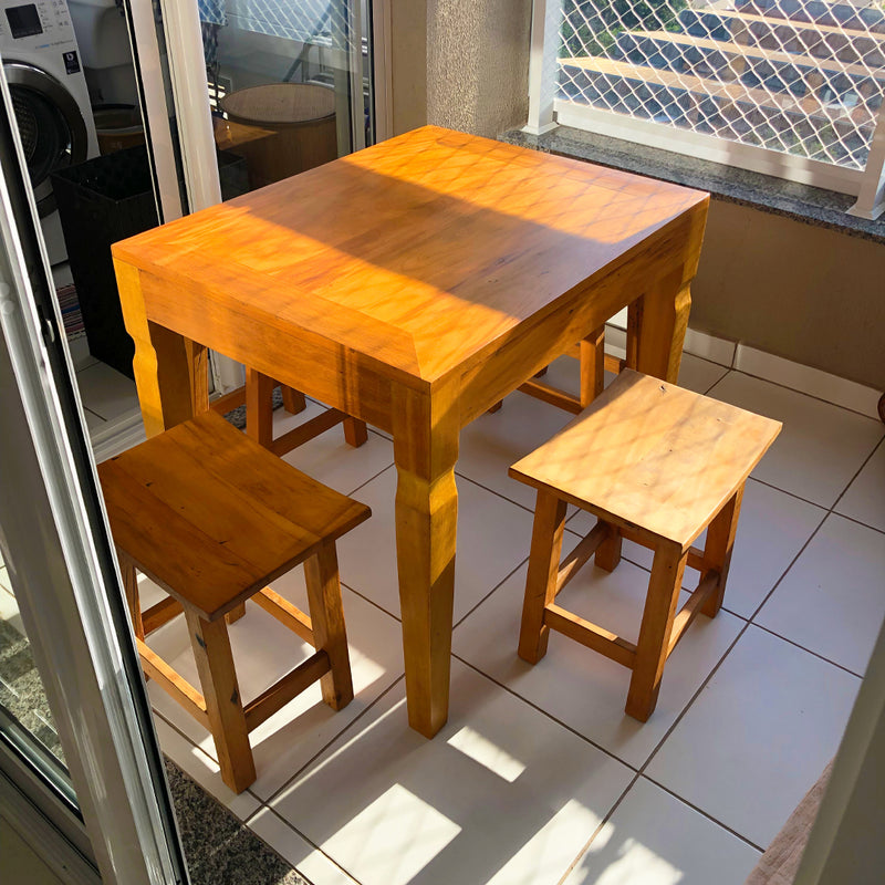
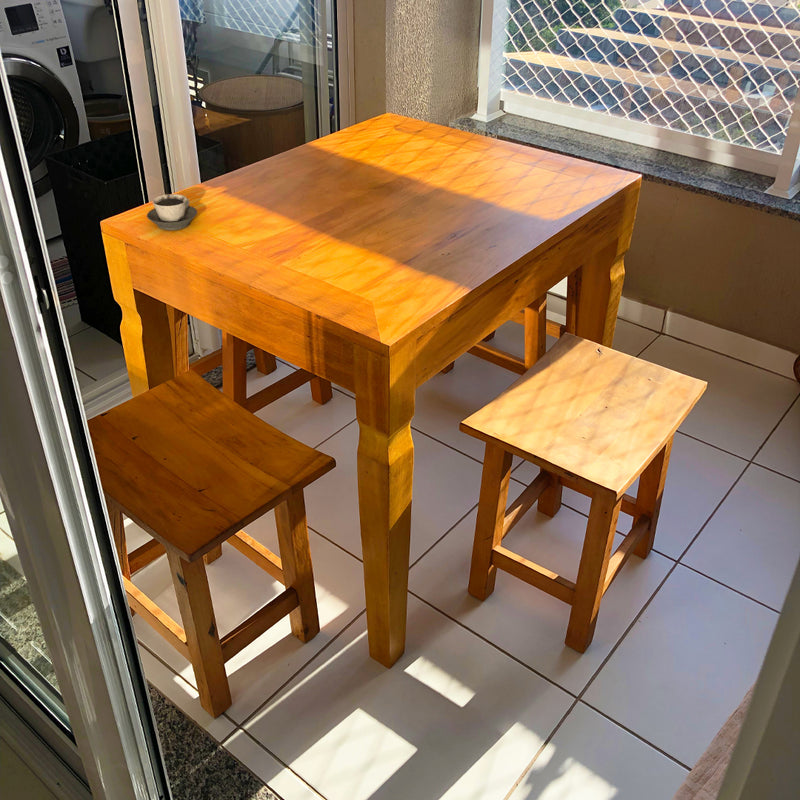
+ cup [146,193,198,231]
